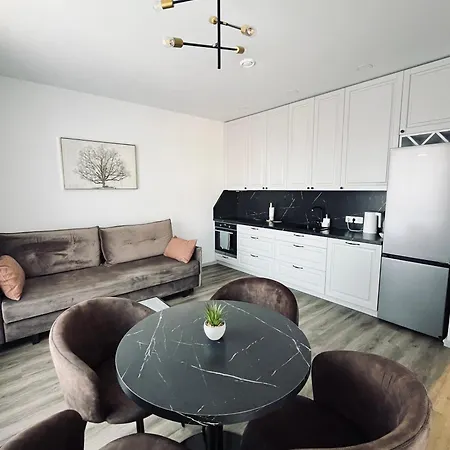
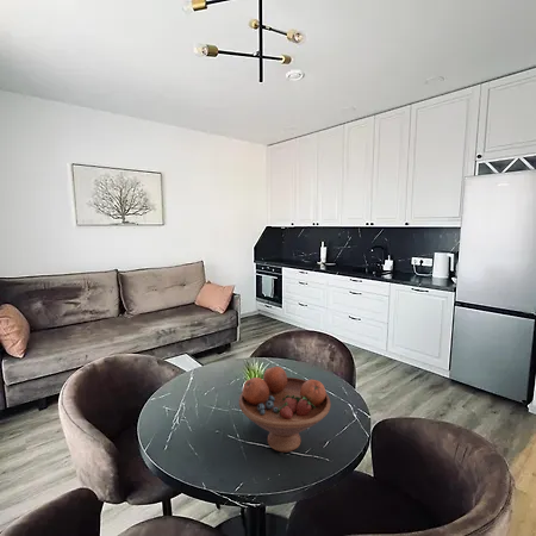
+ fruit bowl [238,366,331,454]
